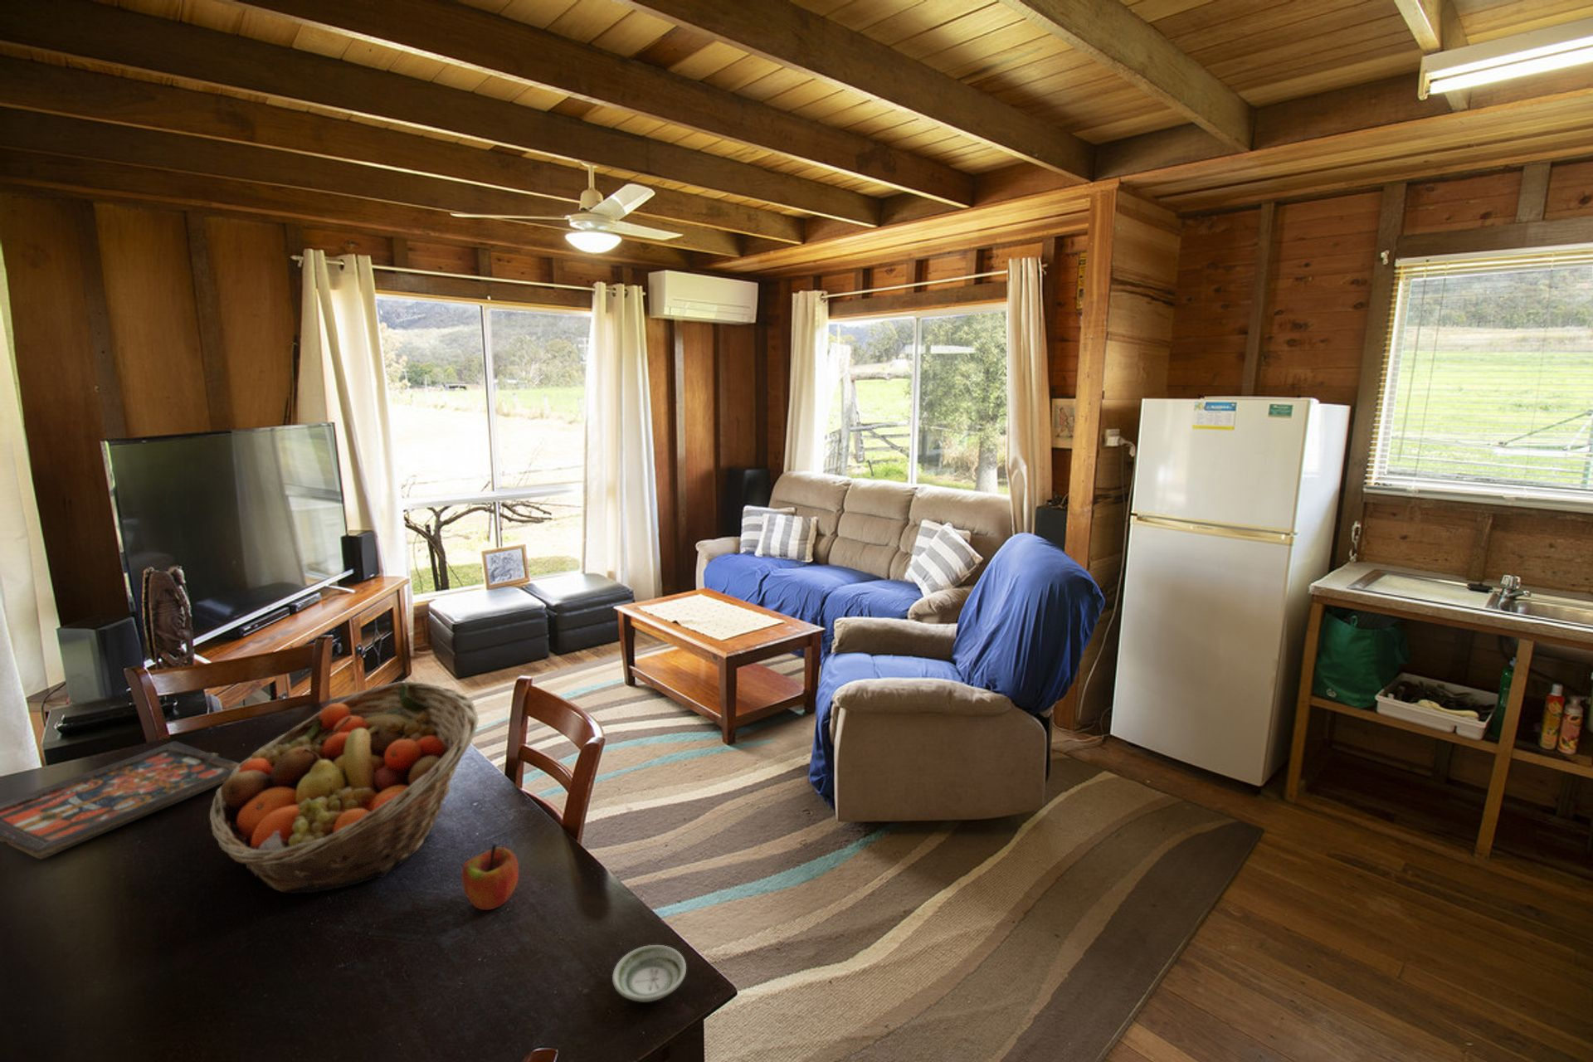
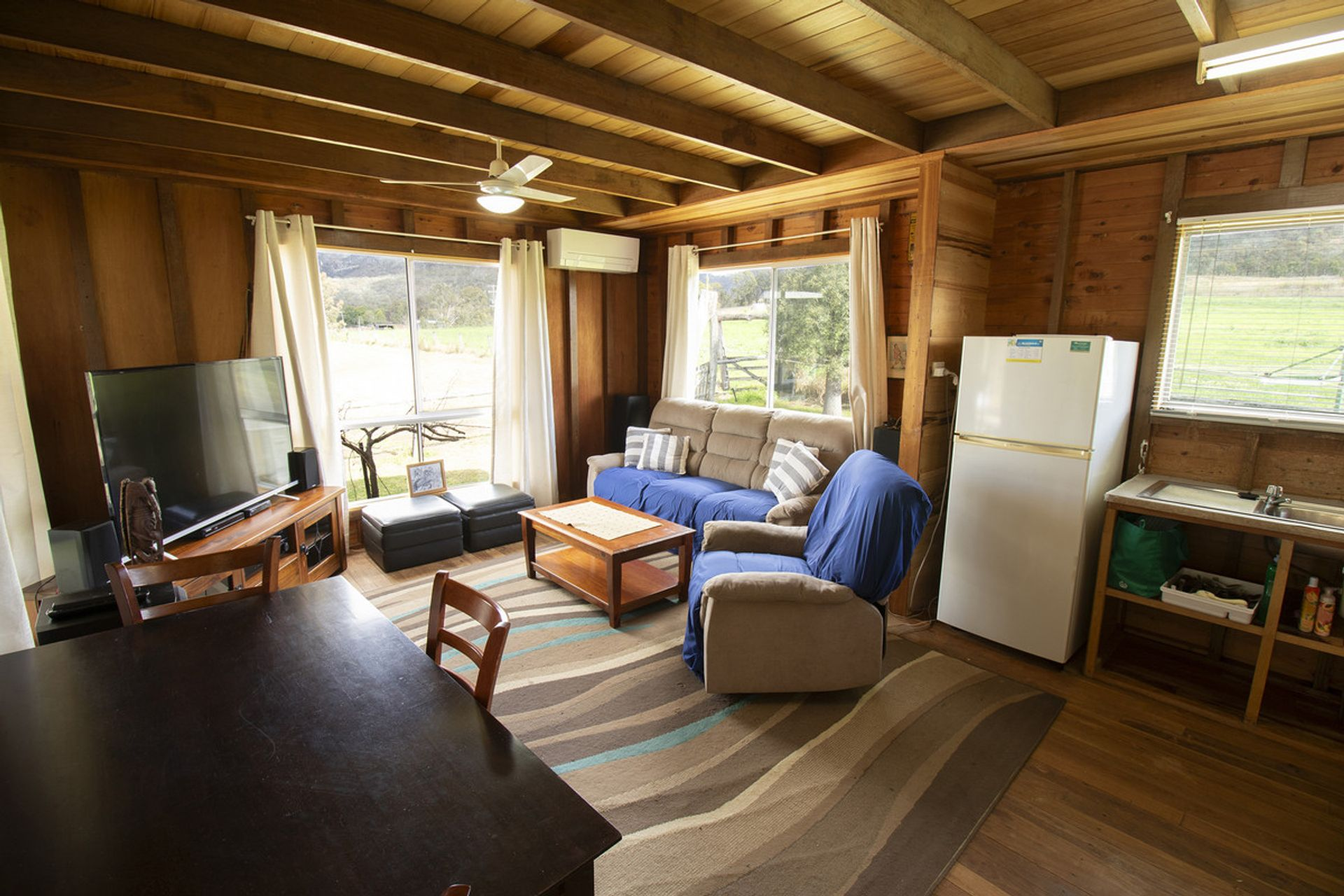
- fruit basket [209,680,480,895]
- apple [461,843,519,911]
- saucer [612,945,687,1003]
- board game [0,741,241,859]
